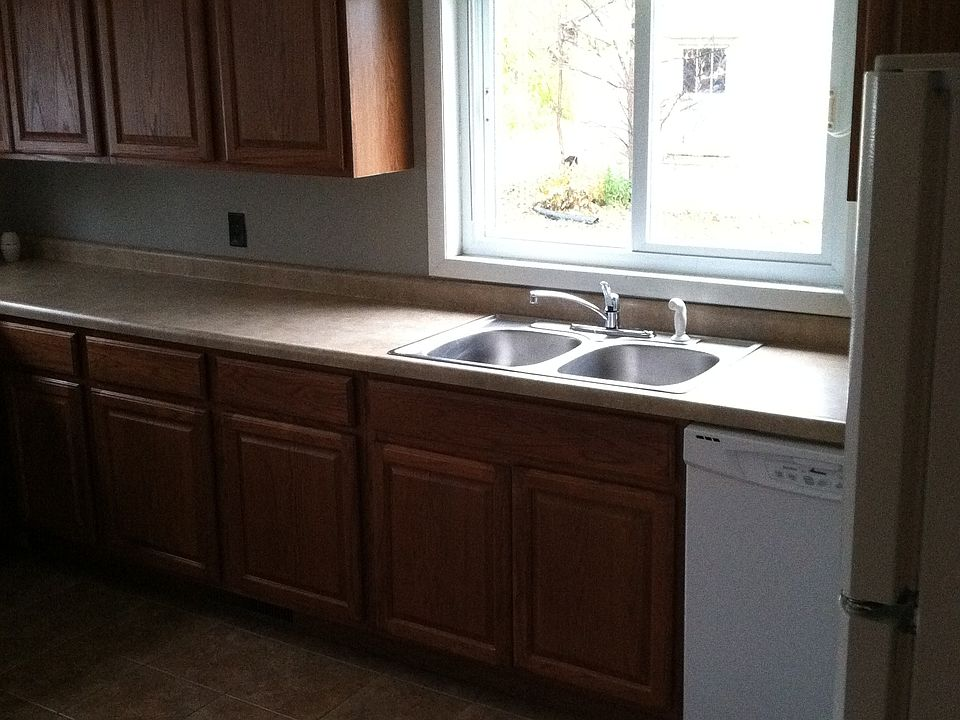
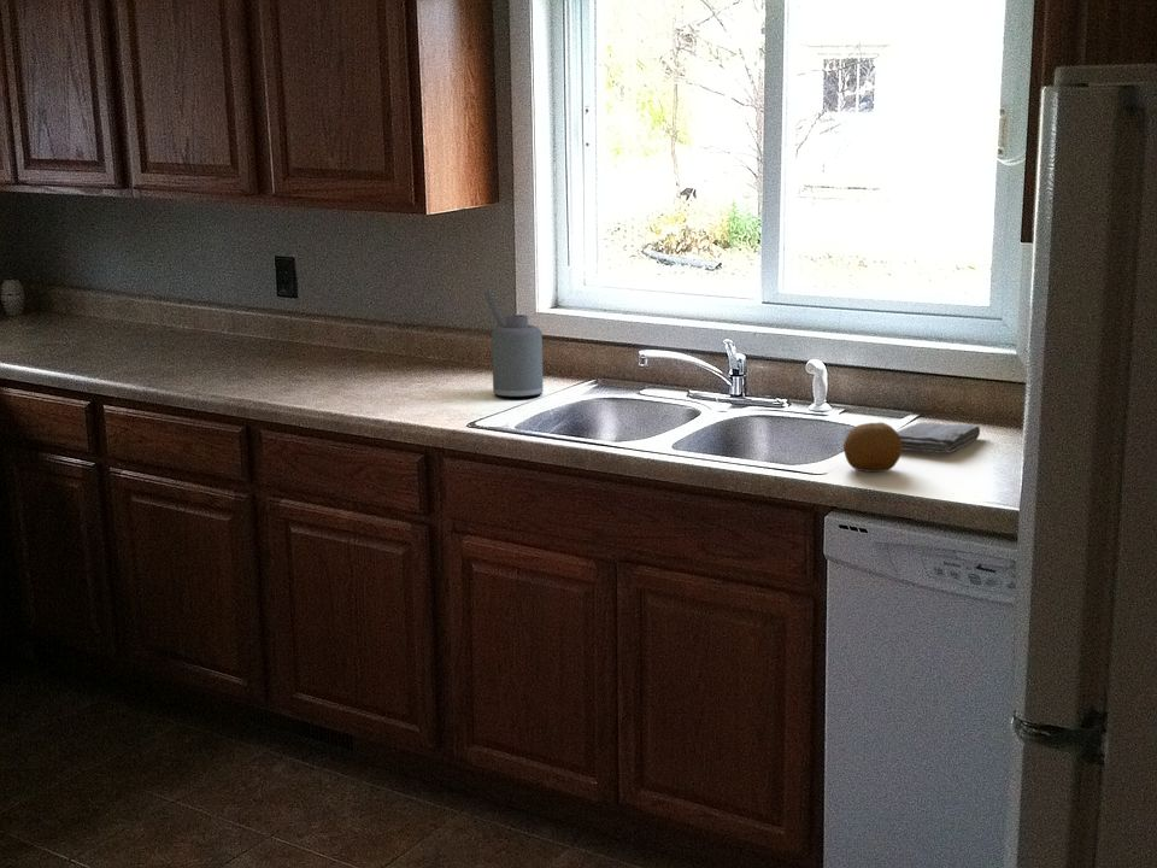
+ soap dispenser [482,289,545,399]
+ washcloth [897,421,981,454]
+ fruit [842,422,904,474]
